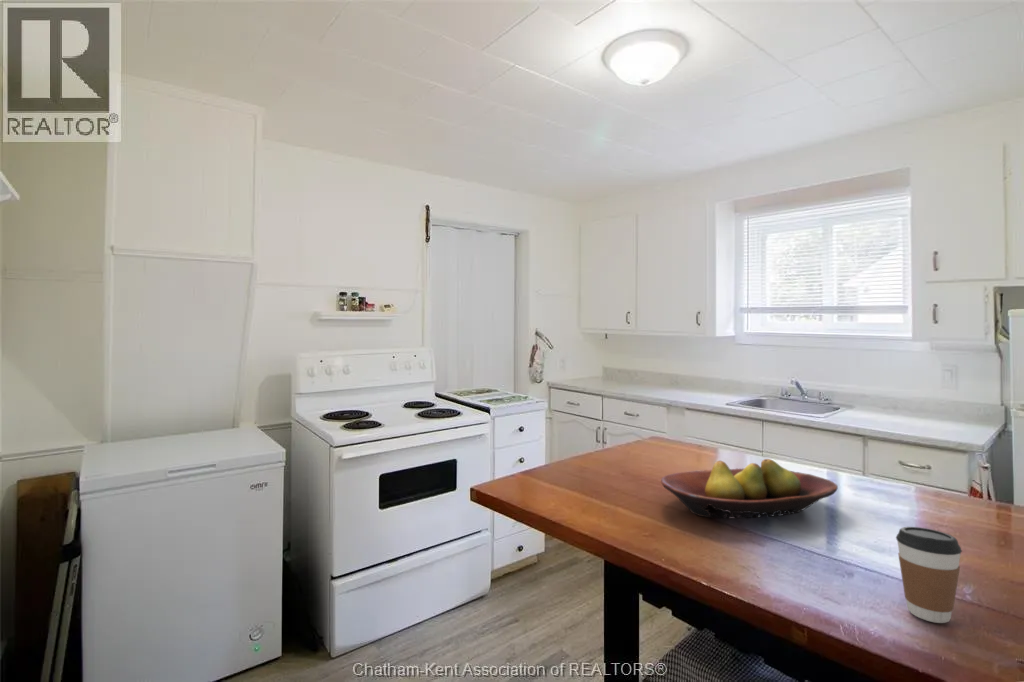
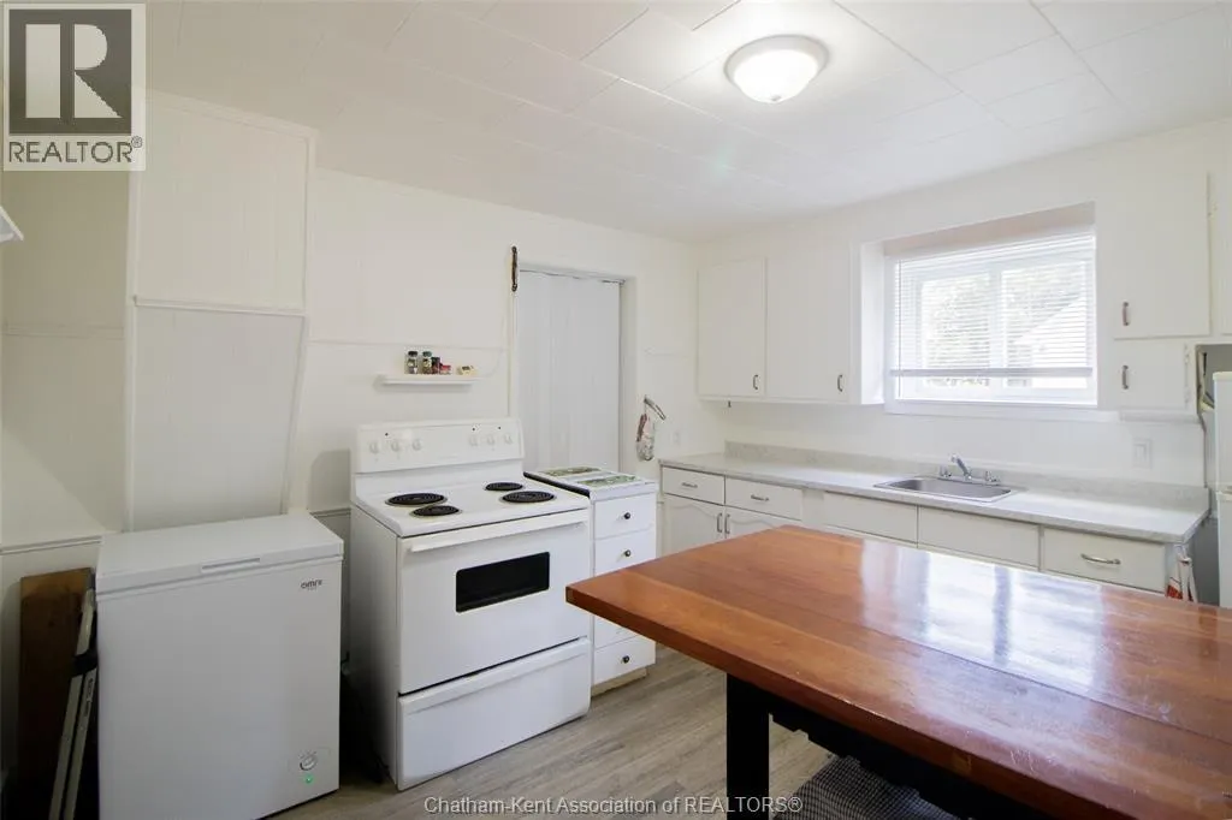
- coffee cup [895,526,963,624]
- fruit bowl [660,458,839,519]
